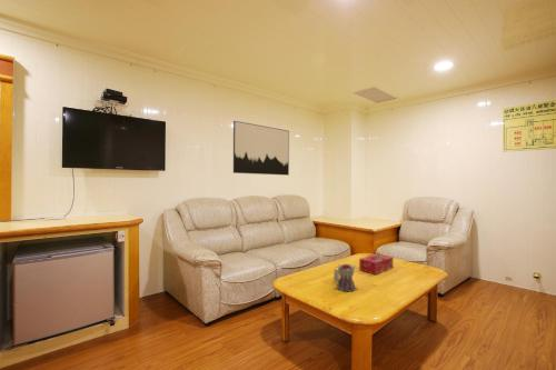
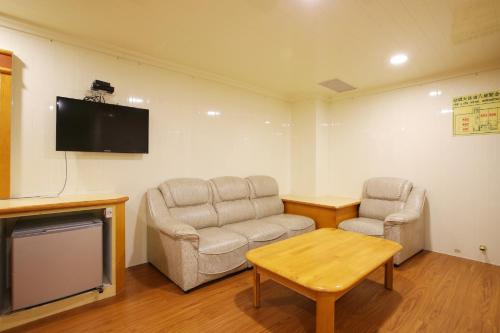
- teapot [332,263,359,292]
- tissue box [358,252,394,276]
- wall art [232,120,290,177]
